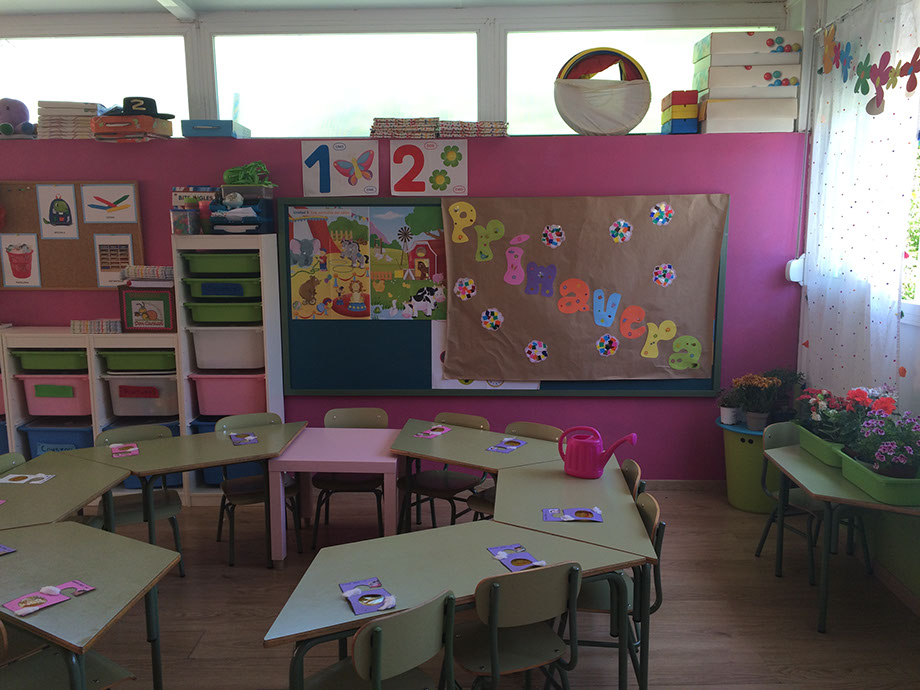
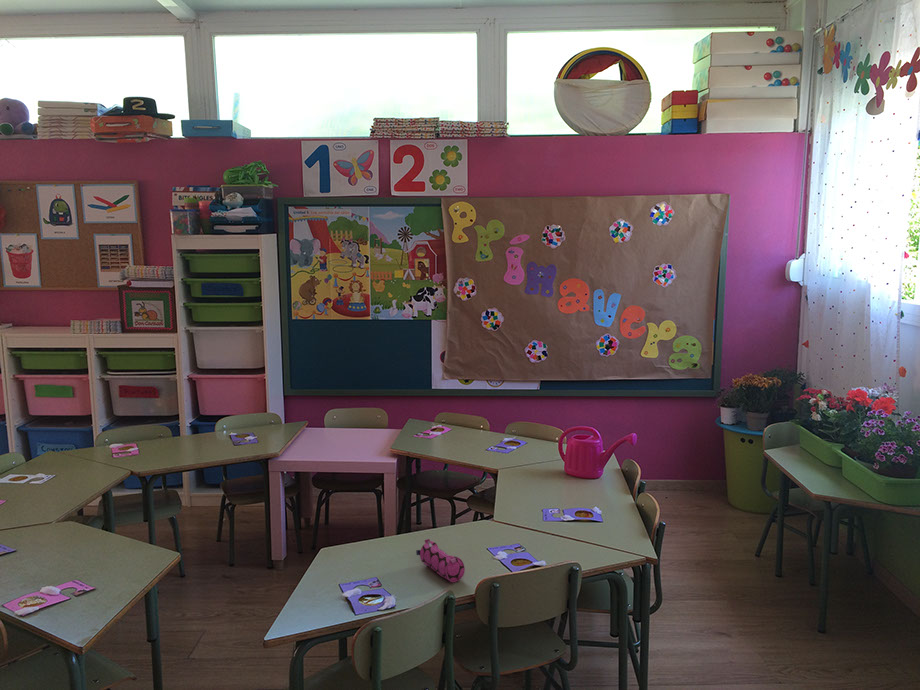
+ pencil case [415,538,466,583]
